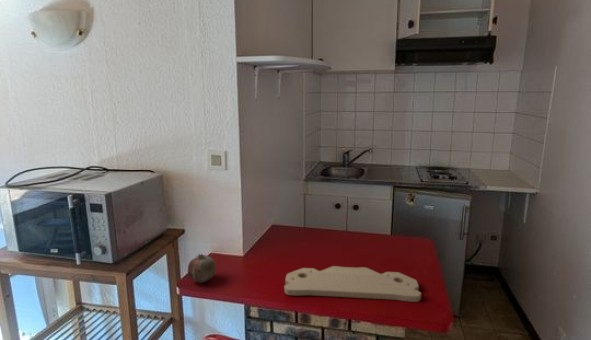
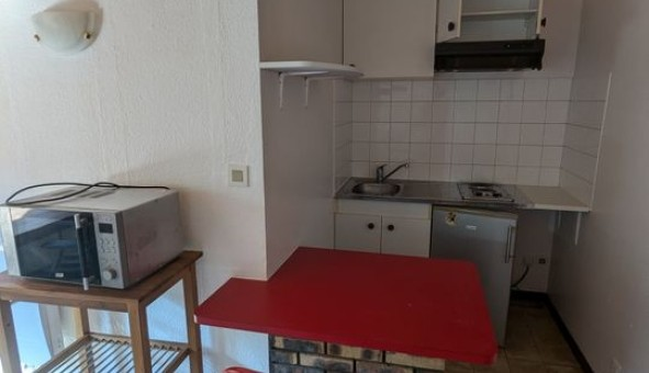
- cutting board [283,265,422,303]
- fruit [187,253,217,284]
